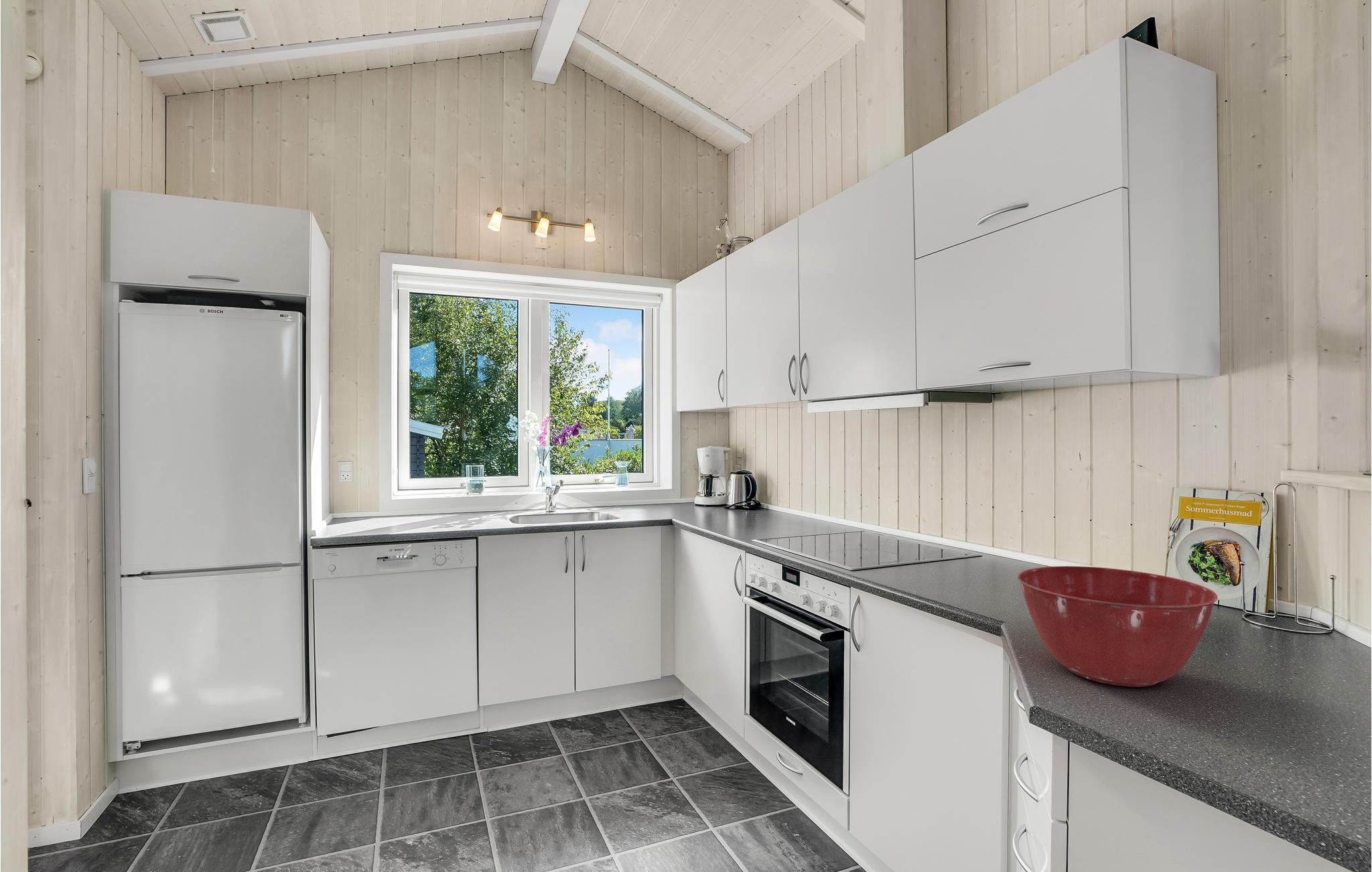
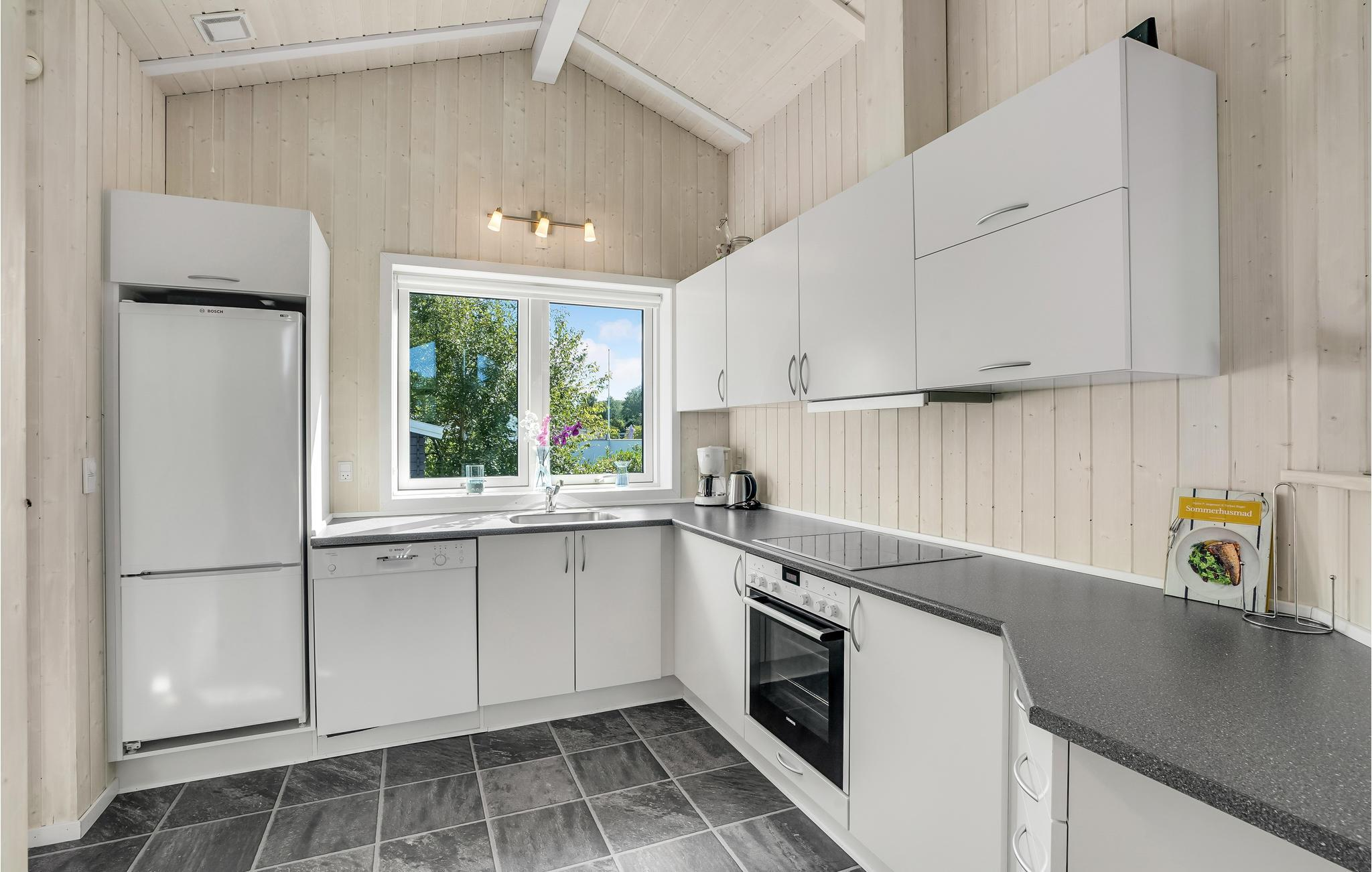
- mixing bowl [1017,565,1218,687]
